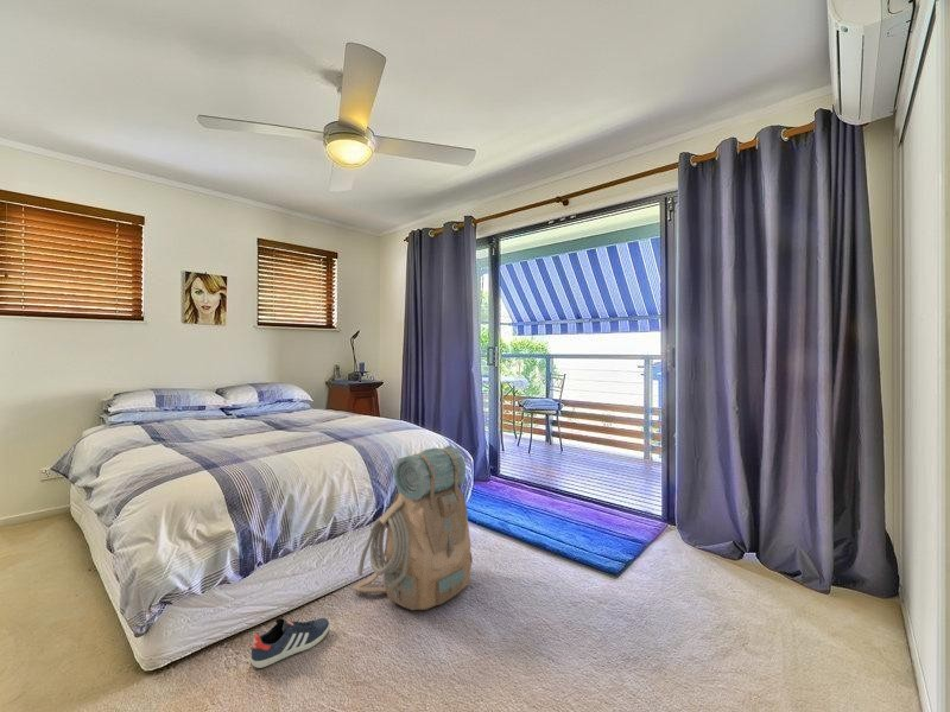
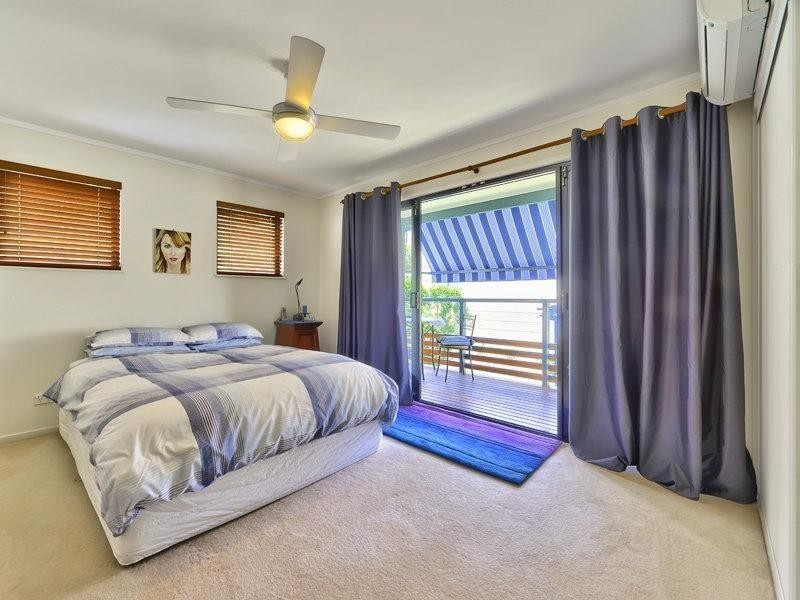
- backpack [352,444,474,611]
- sneaker [249,617,330,669]
